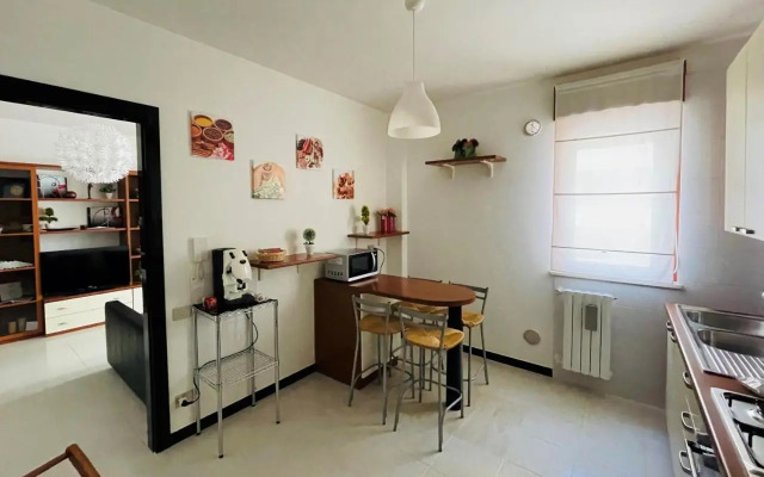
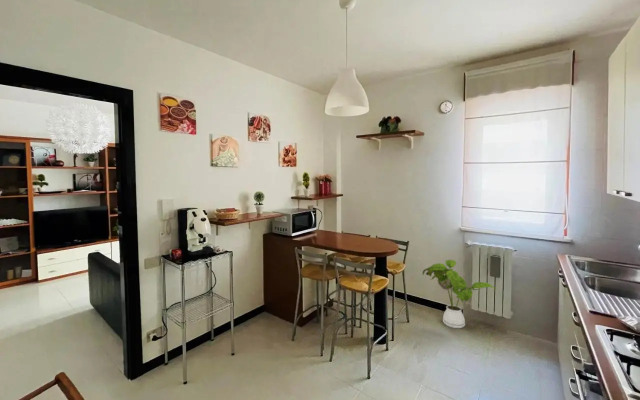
+ house plant [422,259,498,329]
